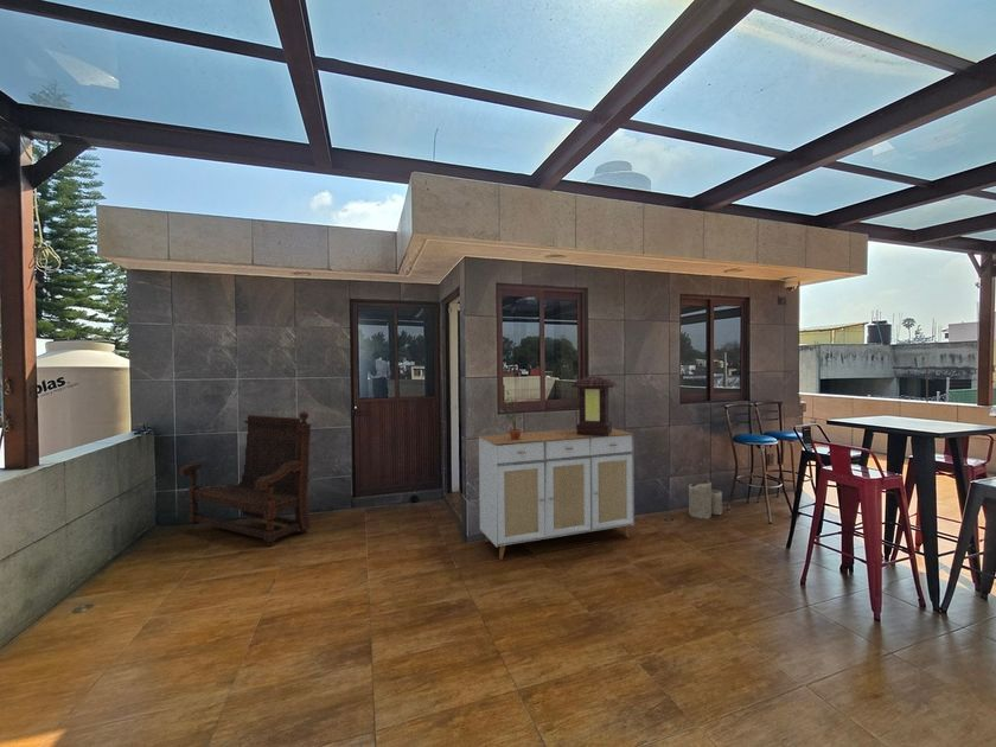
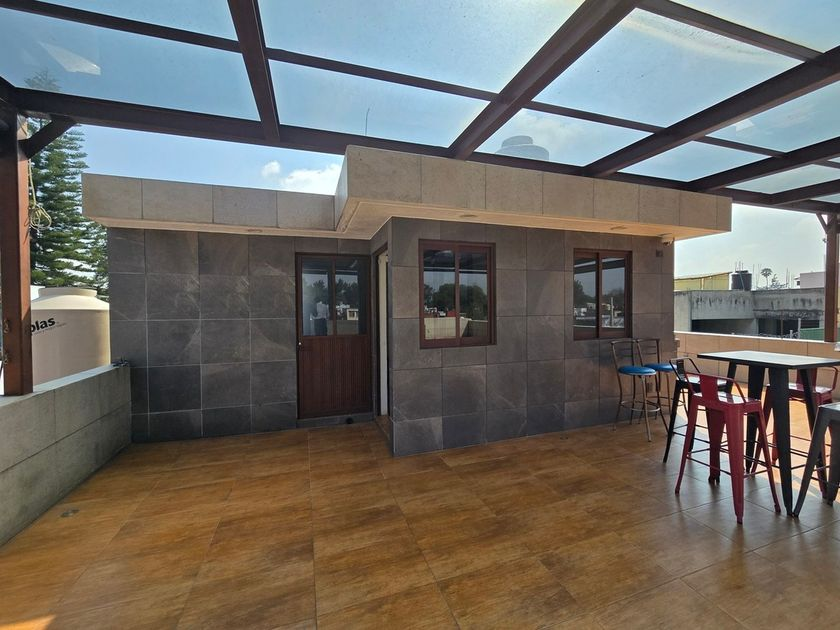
- lantern [570,375,619,435]
- bench [178,409,313,547]
- vase [688,479,723,519]
- potted plant [498,397,524,440]
- sideboard [477,427,636,561]
